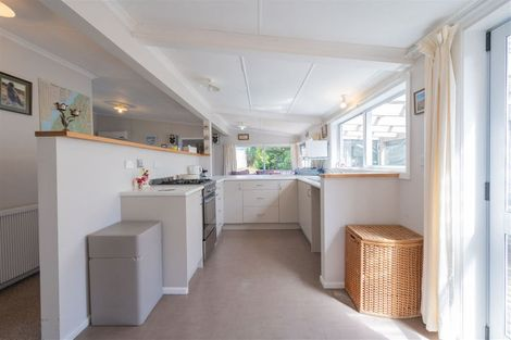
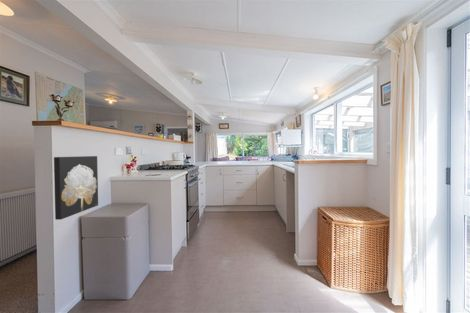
+ wall art [53,155,99,221]
